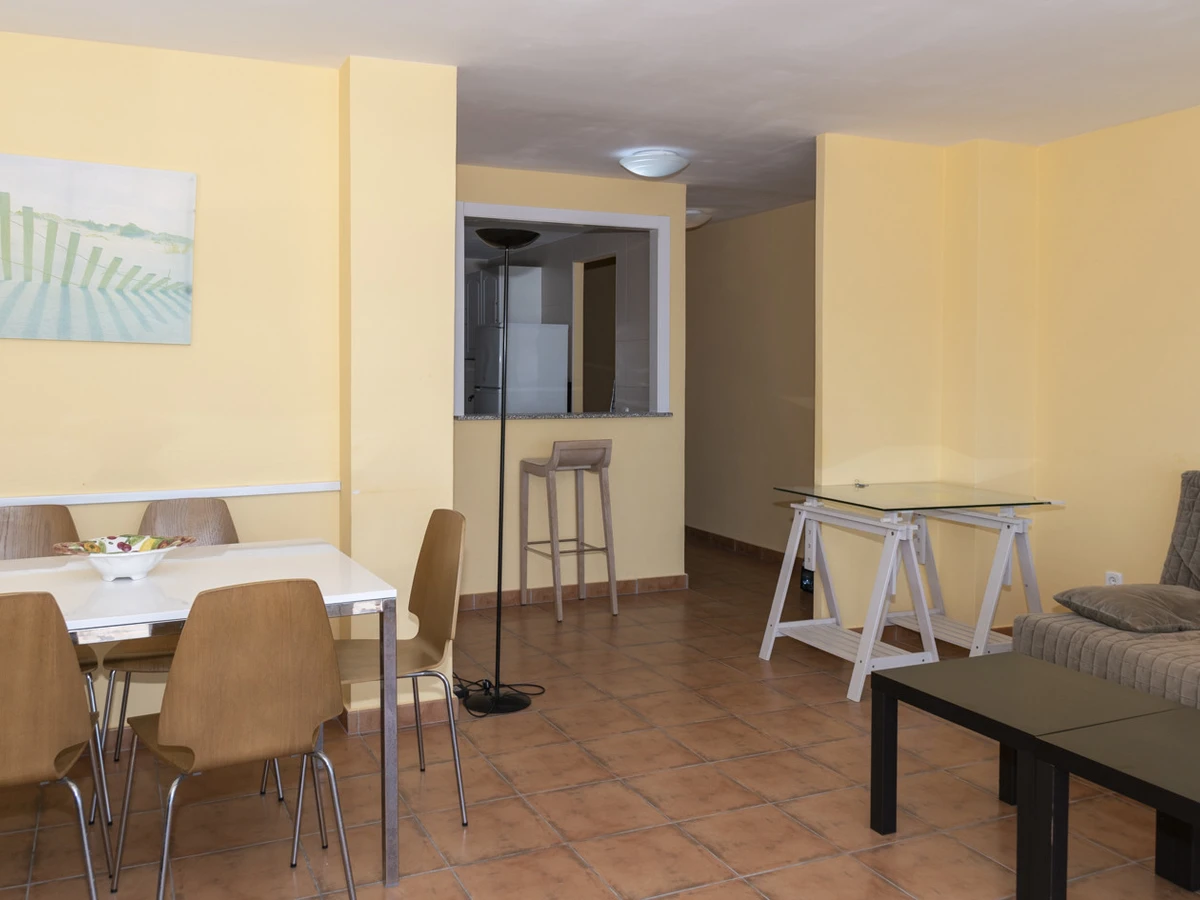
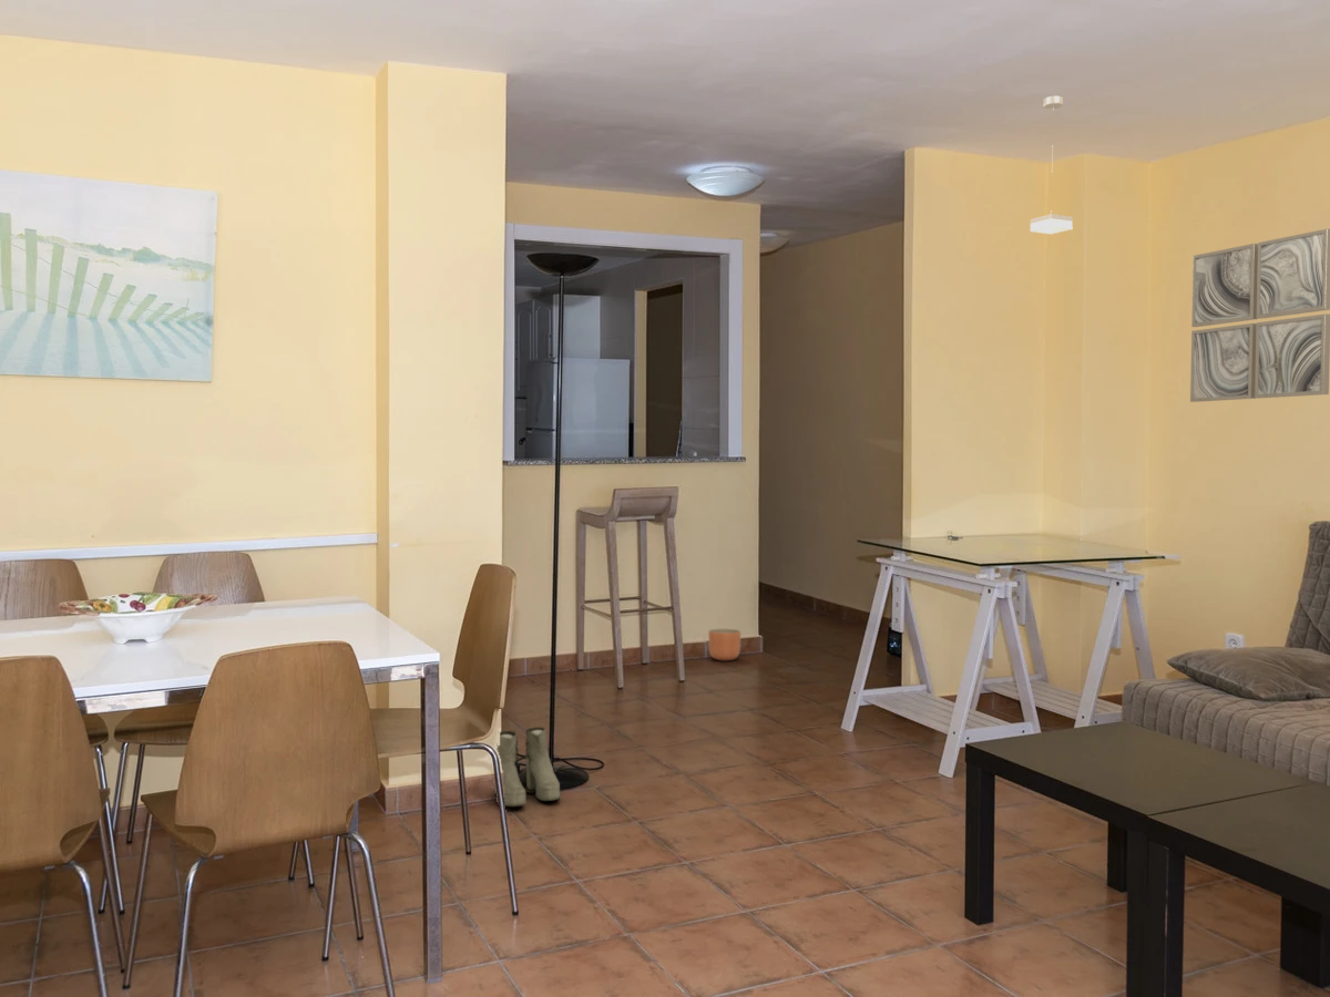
+ wall art [1189,228,1330,403]
+ pendant lamp [1030,95,1074,235]
+ planter [707,627,741,661]
+ boots [493,726,561,808]
